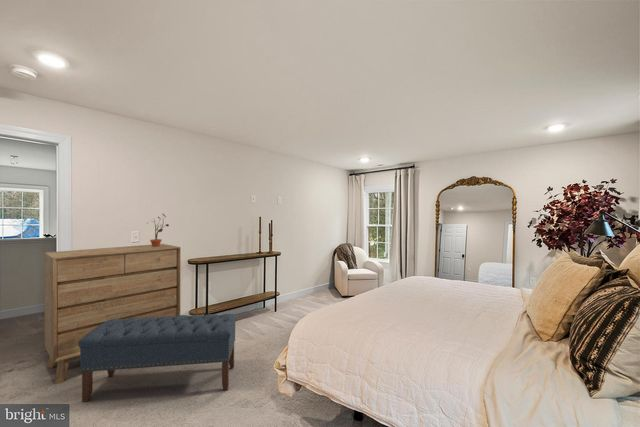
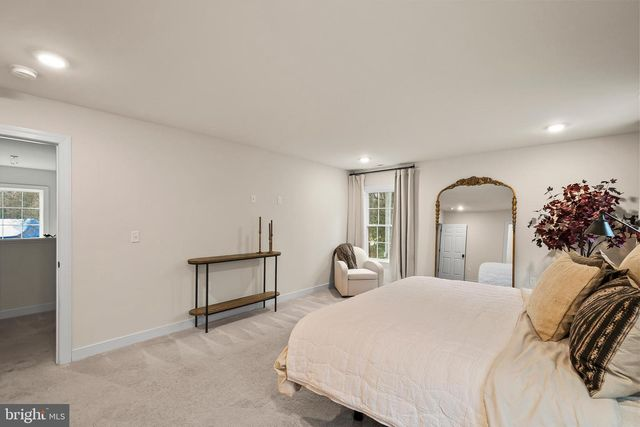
- dresser [44,243,182,385]
- bench [78,313,238,403]
- potted plant [146,213,170,247]
